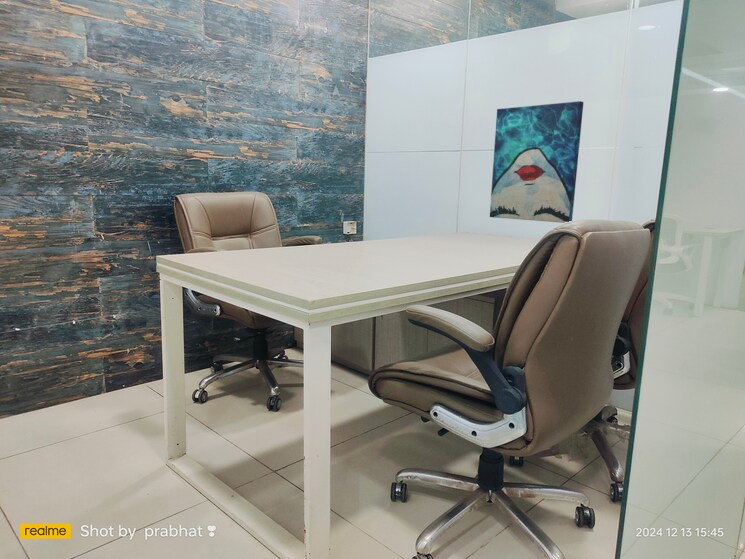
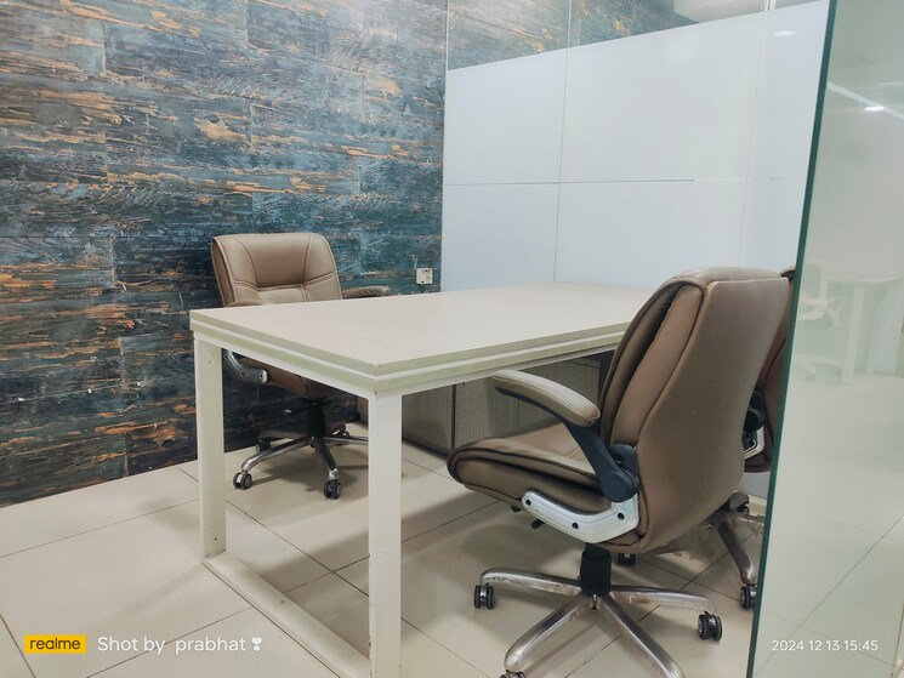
- wall art [489,100,585,224]
